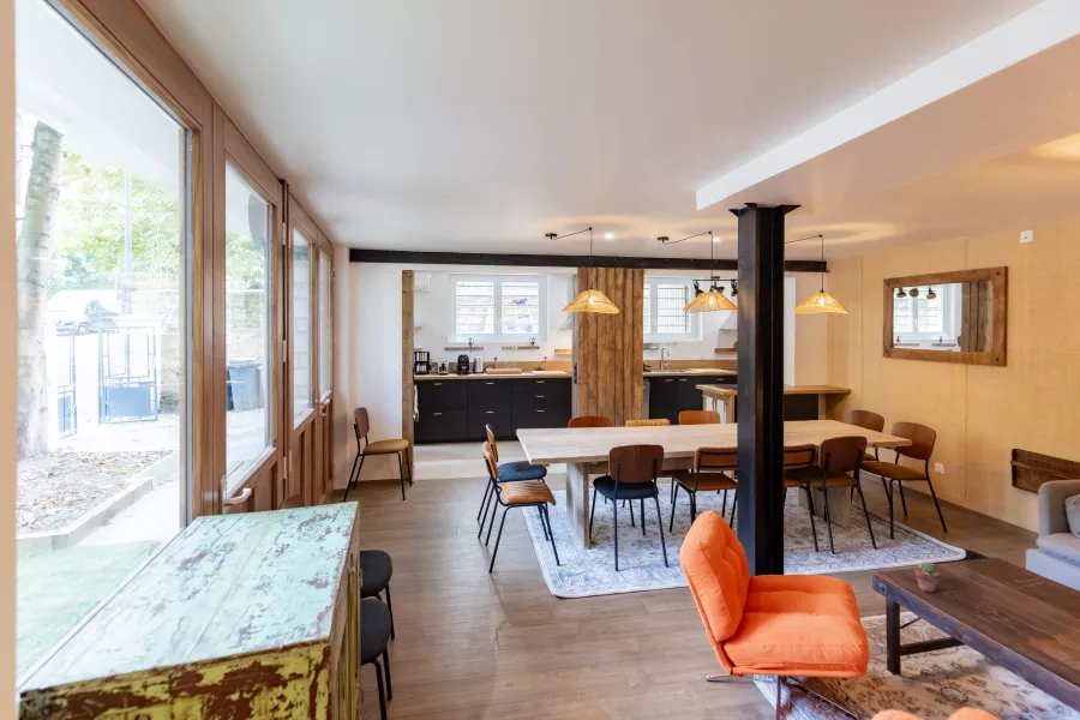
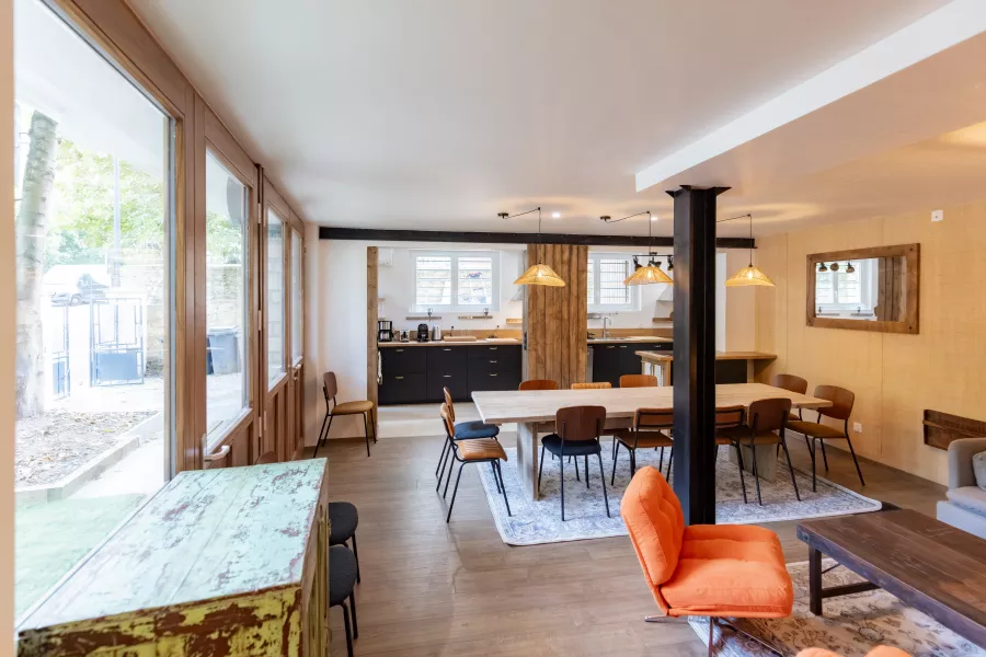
- potted succulent [913,562,941,594]
